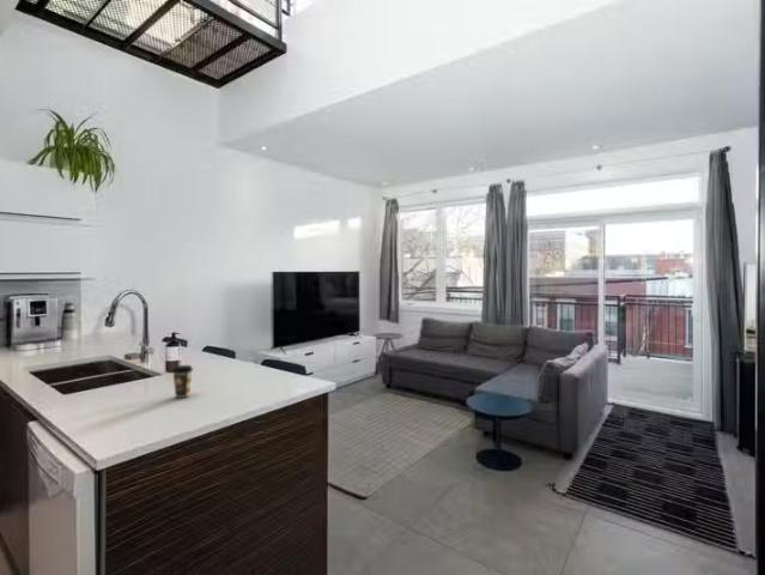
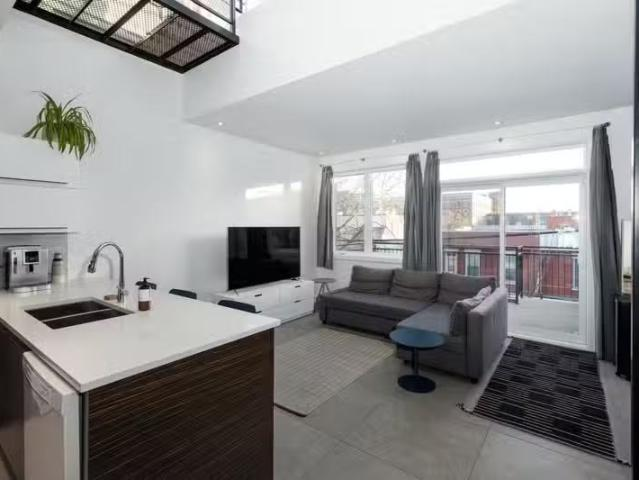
- coffee cup [171,364,194,399]
